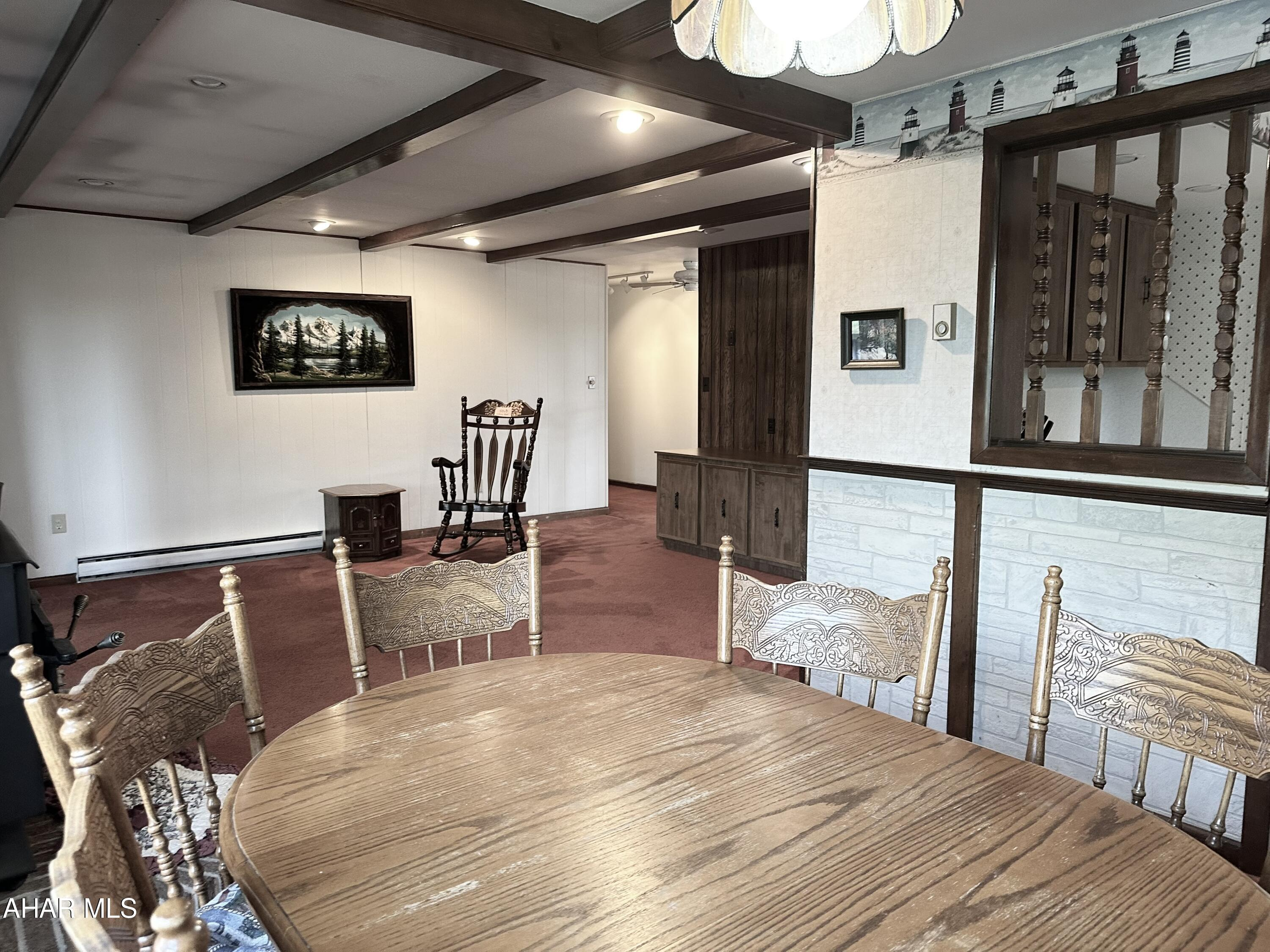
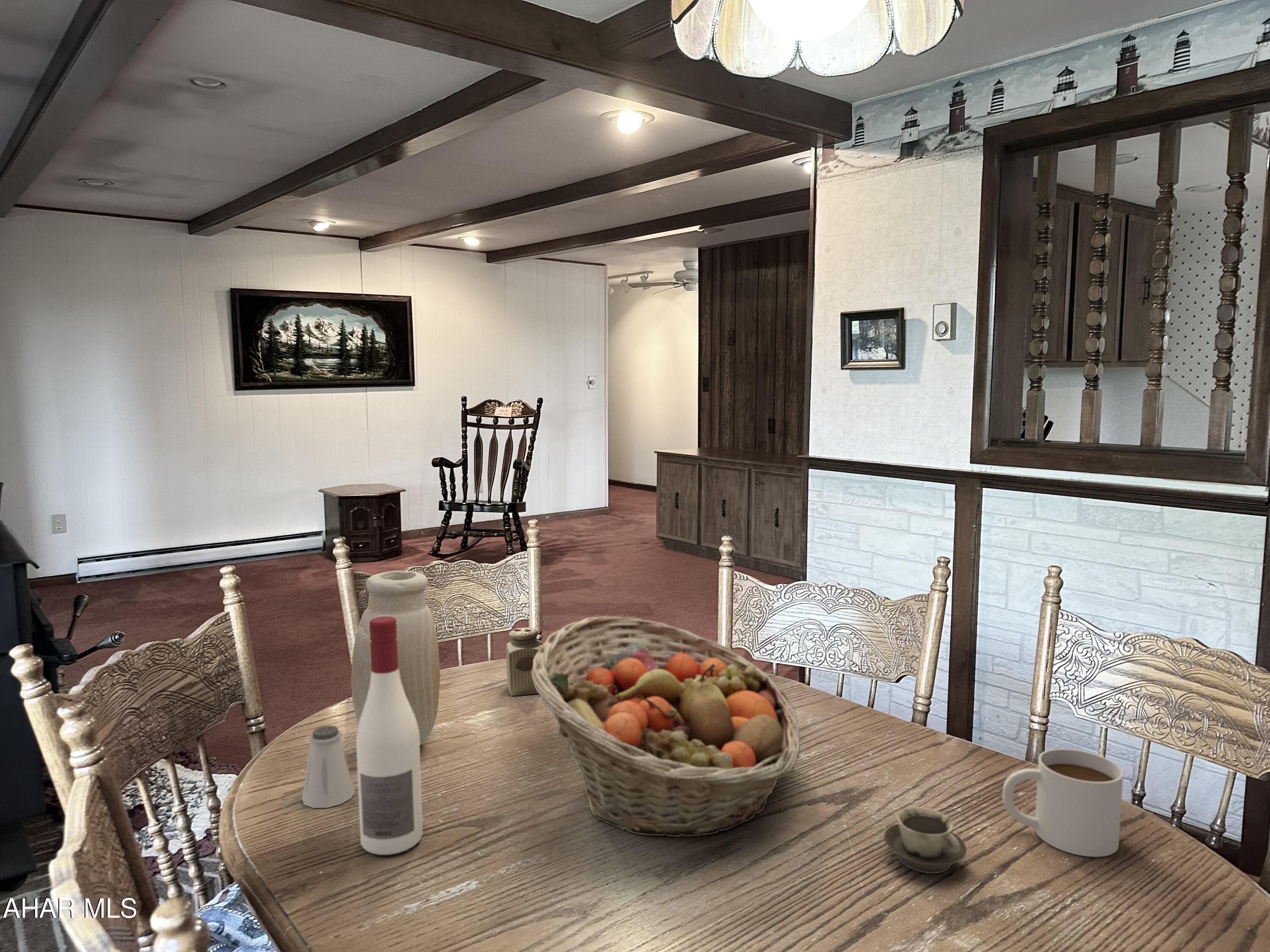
+ mug [1002,748,1124,857]
+ saltshaker [301,725,356,809]
+ vase [254,570,440,746]
+ salt shaker [506,627,541,696]
+ fruit basket [532,616,801,837]
+ alcohol [356,616,423,856]
+ cup [883,807,967,874]
